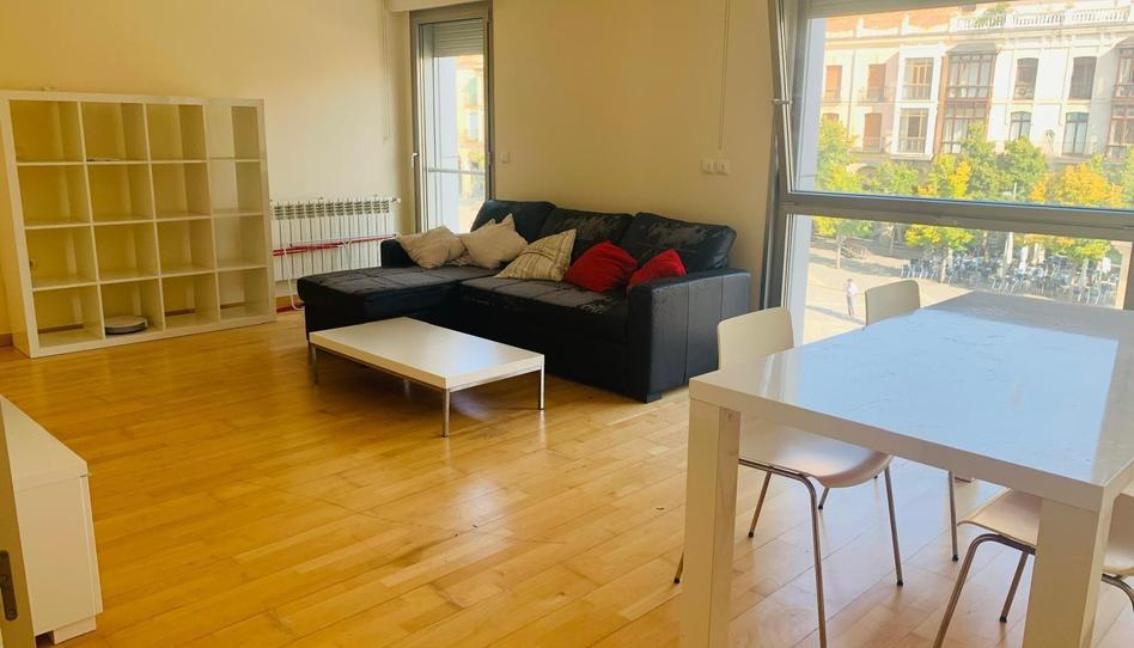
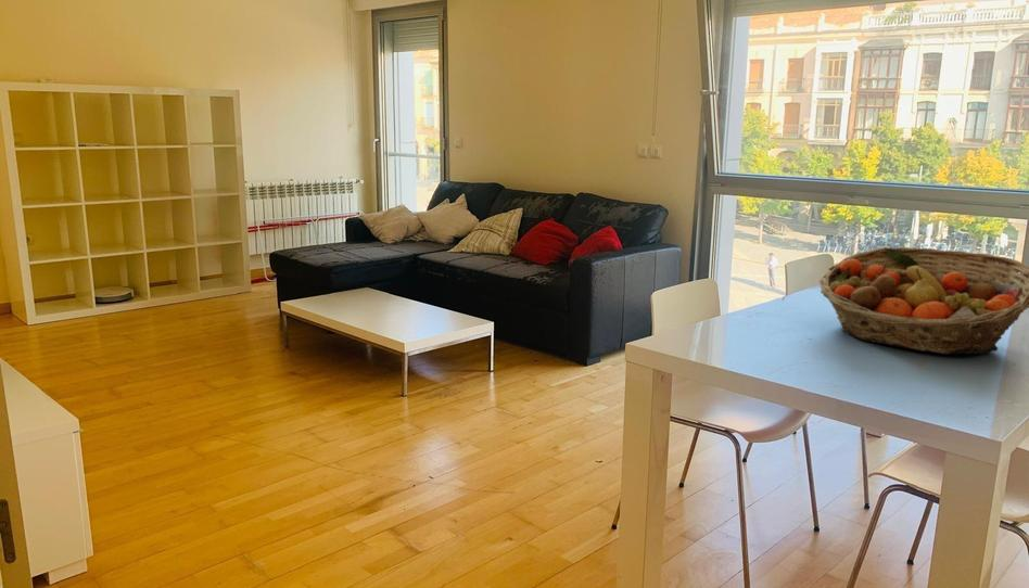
+ fruit basket [818,246,1029,356]
